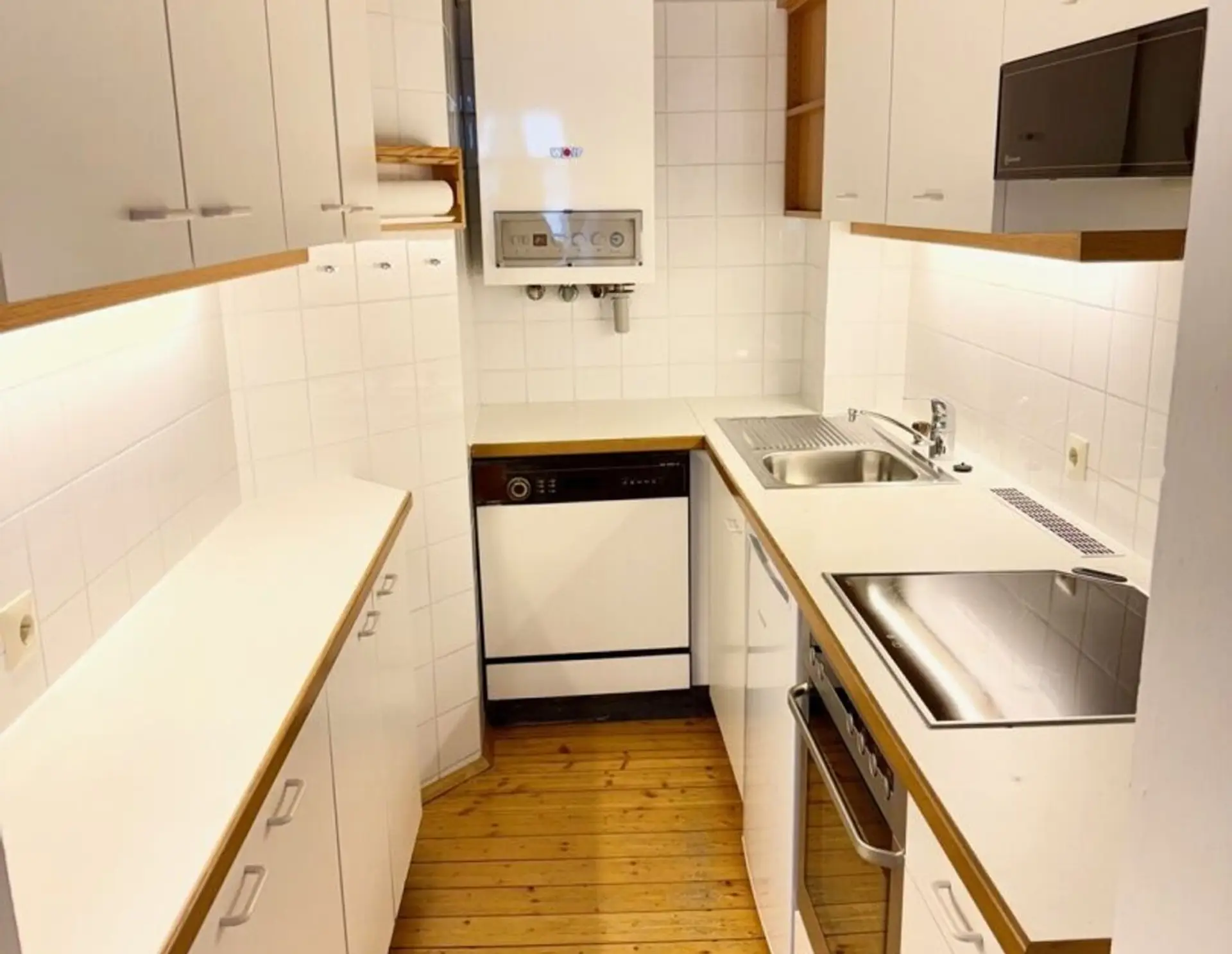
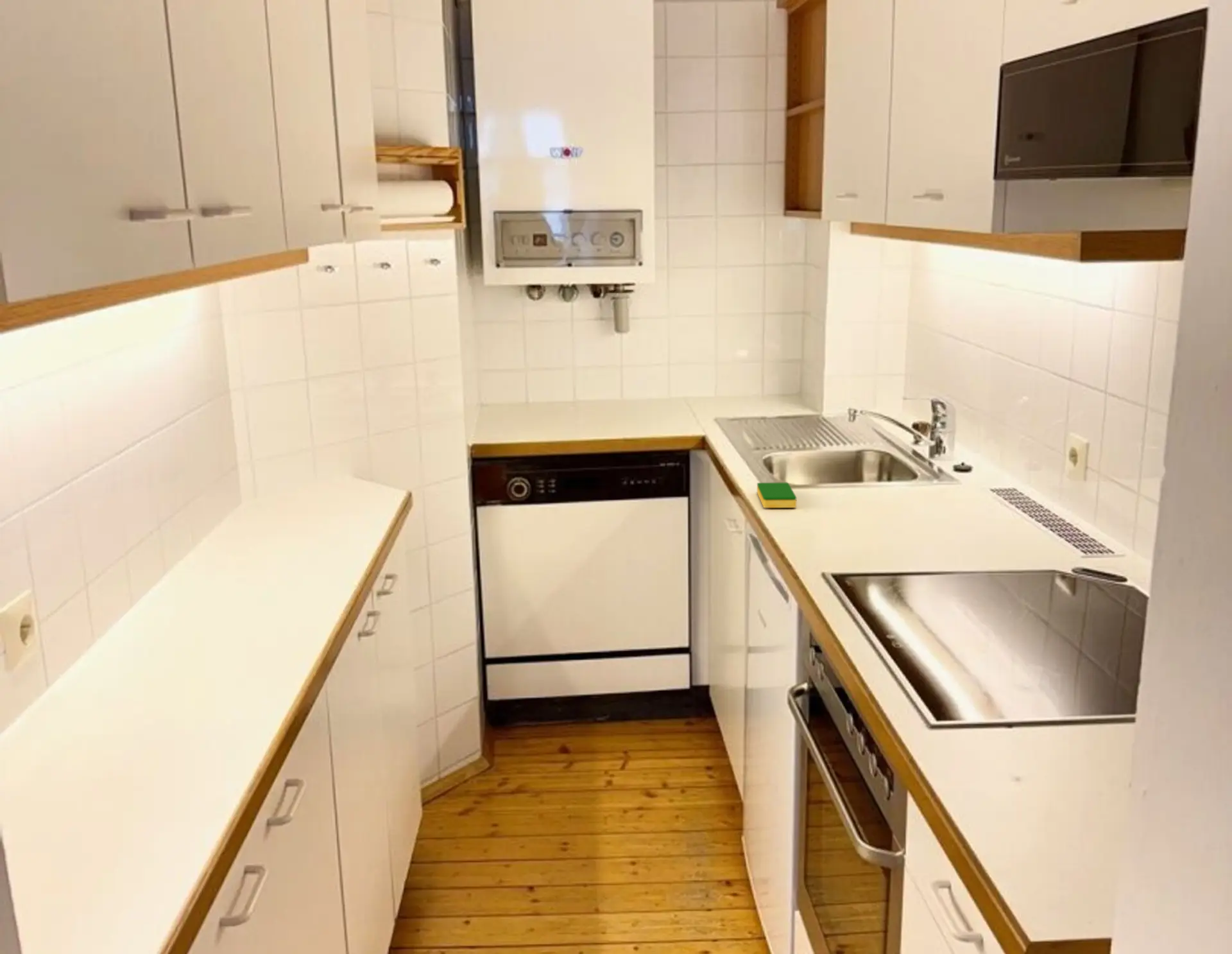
+ dish sponge [757,482,797,508]
